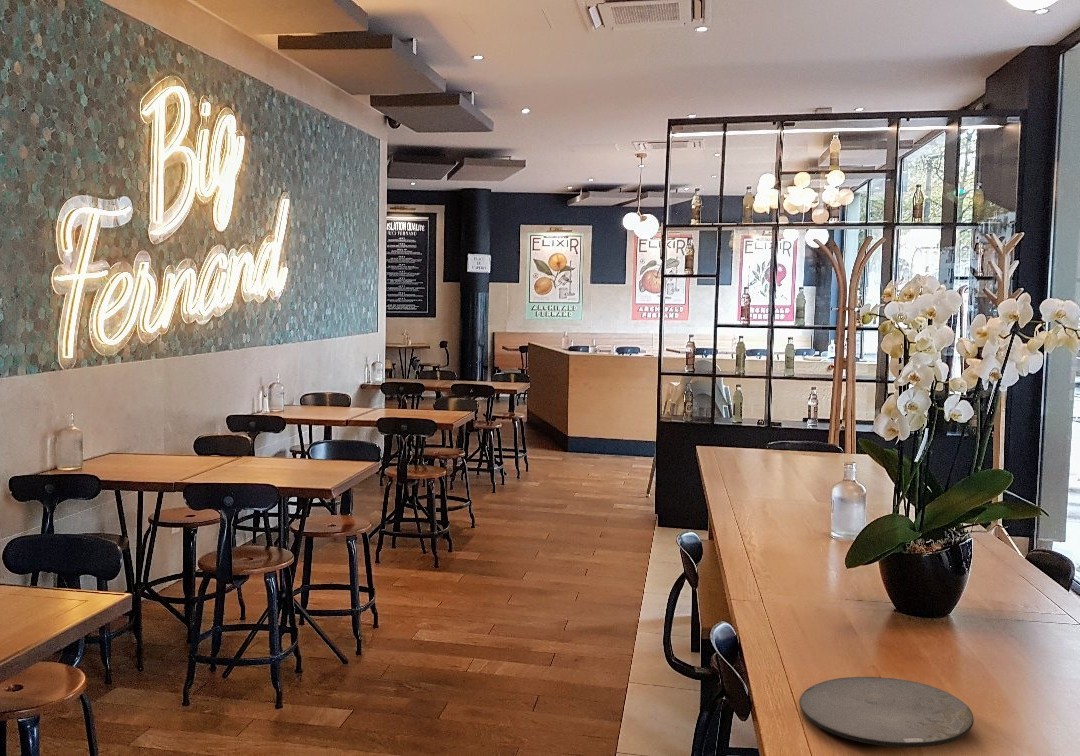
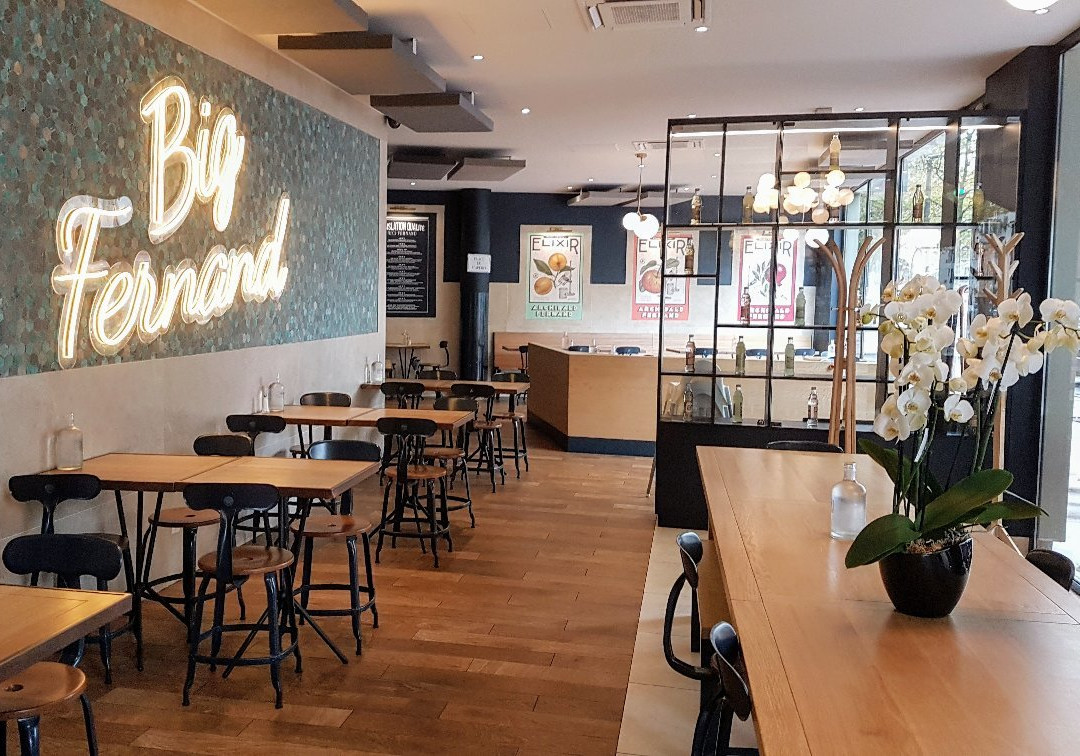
- plate [798,676,975,748]
